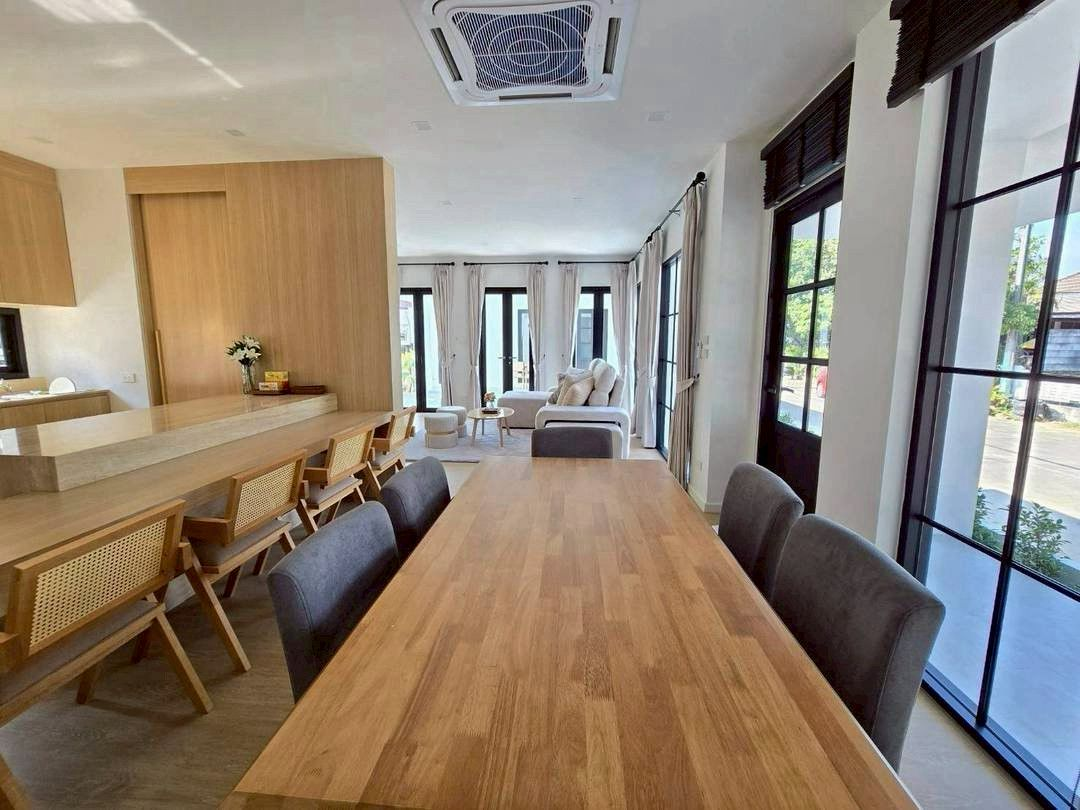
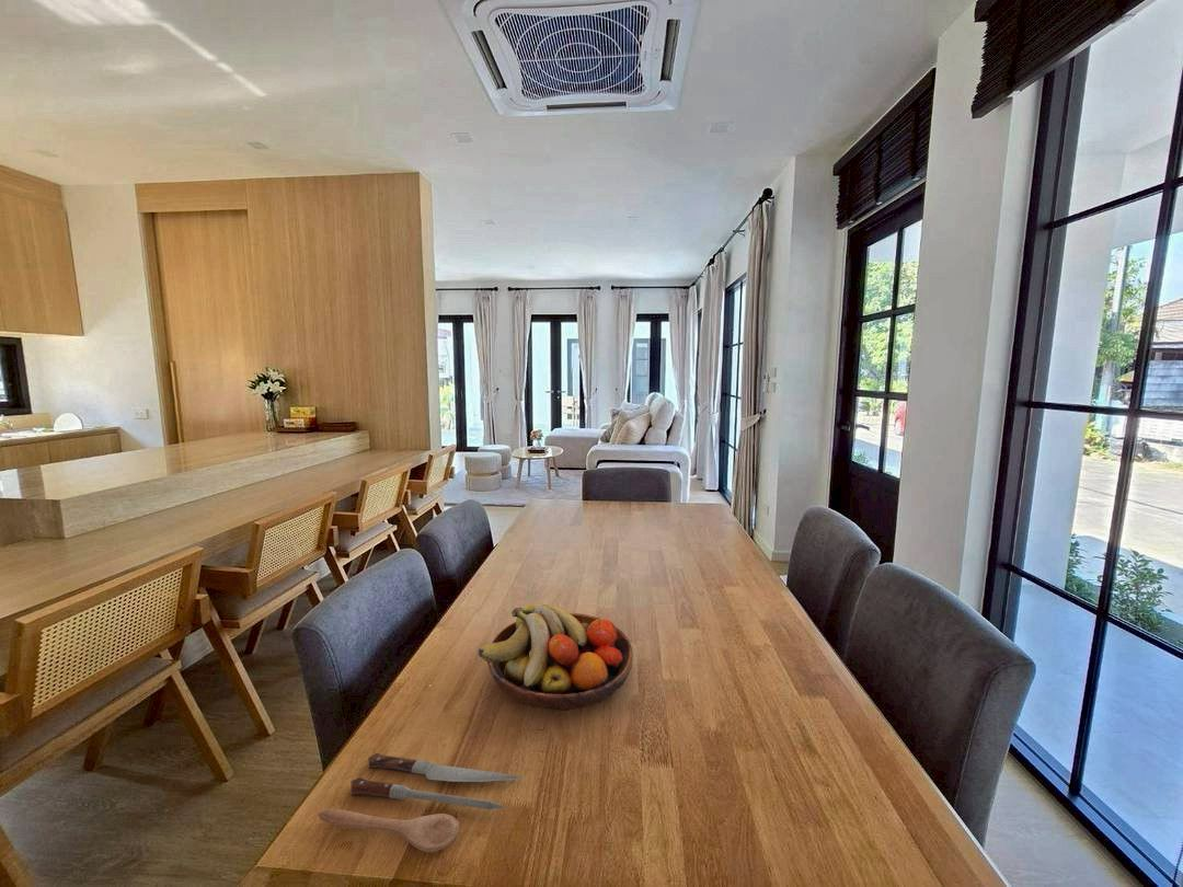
+ fruit bowl [476,603,634,712]
+ spoon [318,752,525,853]
